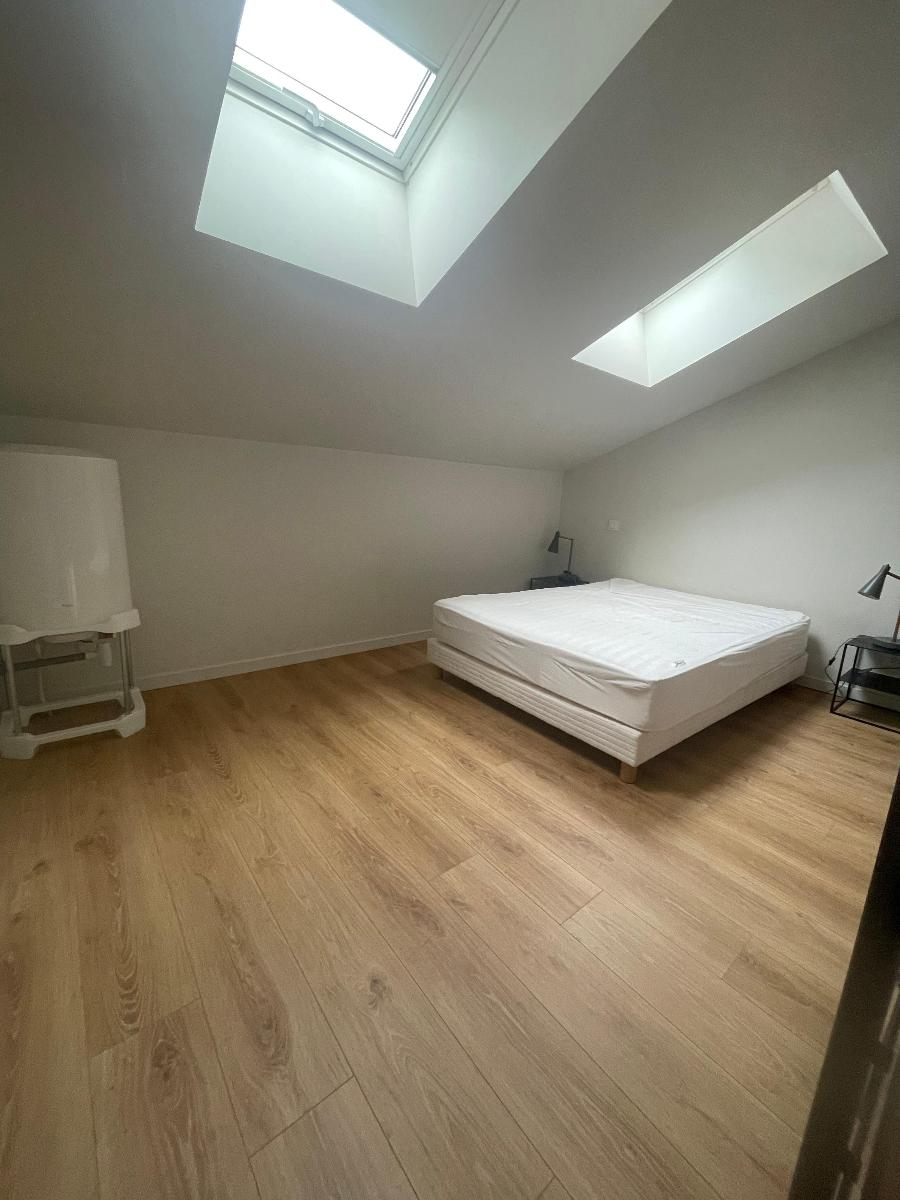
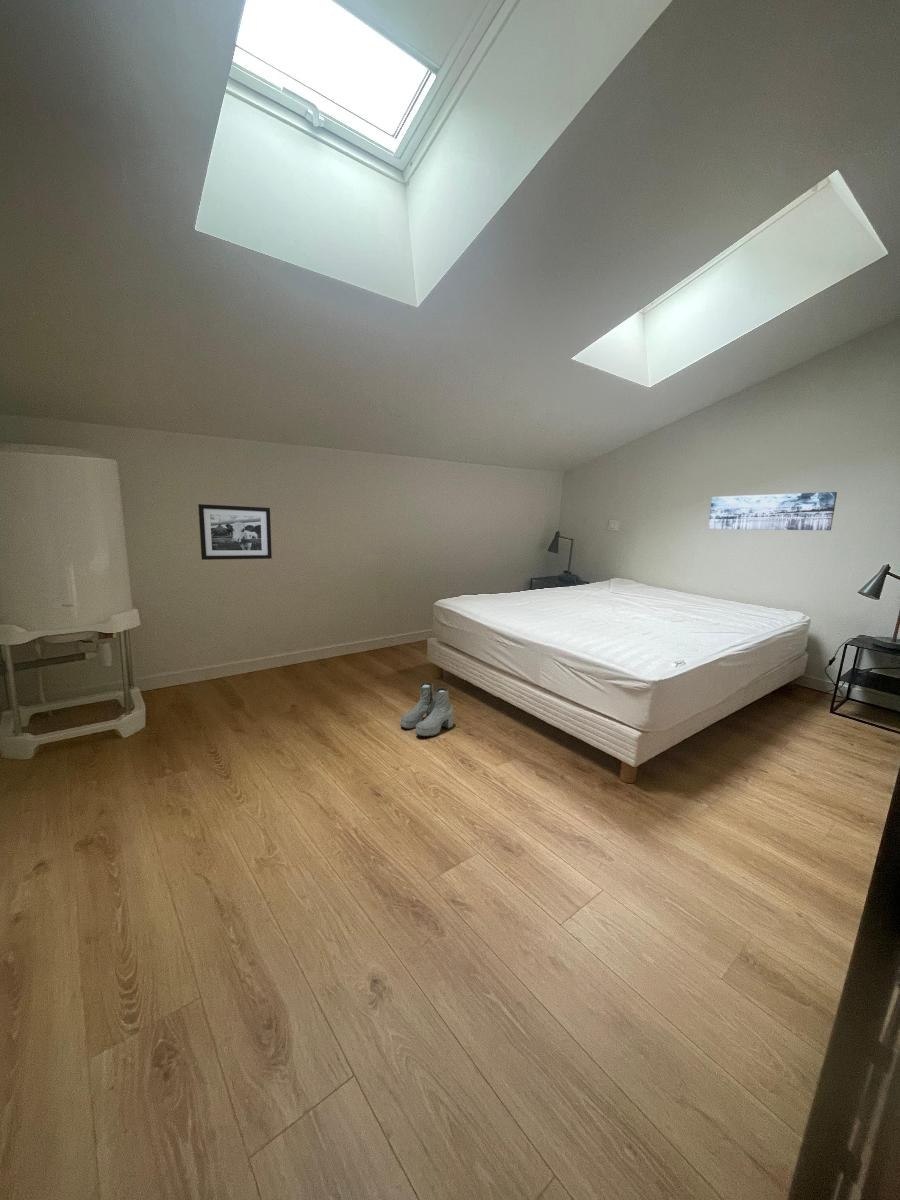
+ wall art [707,491,838,531]
+ boots [399,682,454,737]
+ picture frame [197,503,273,561]
